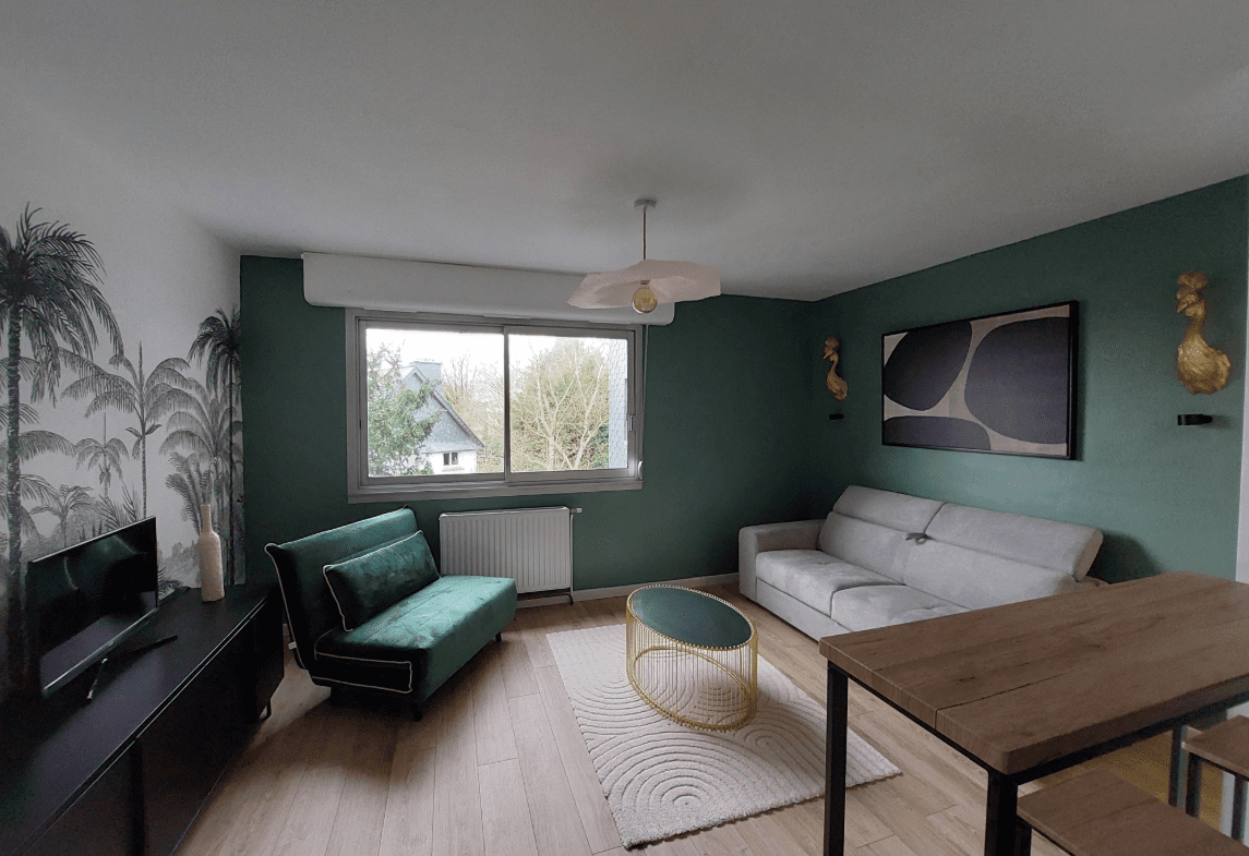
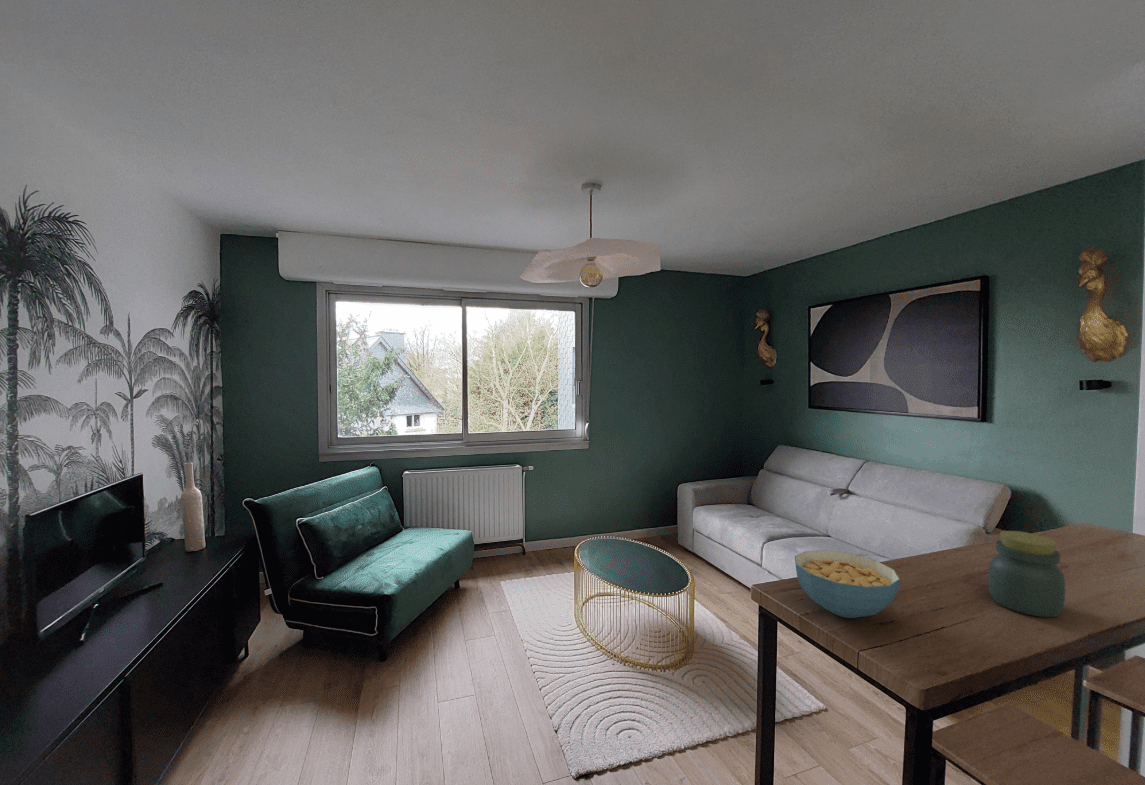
+ jar [987,530,1066,618]
+ cereal bowl [794,549,901,619]
